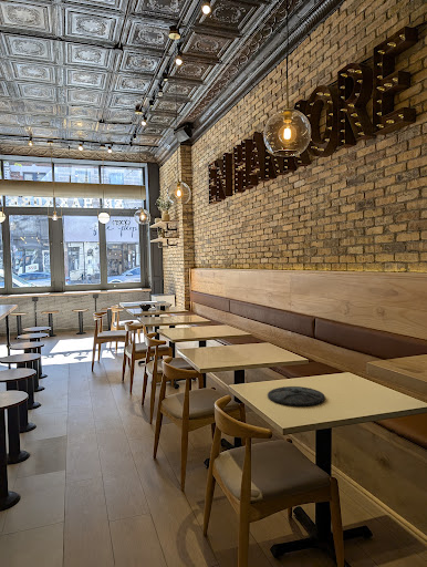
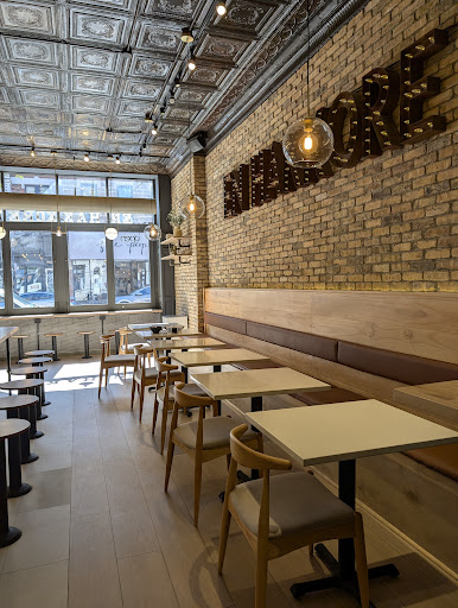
- plate [267,385,326,408]
